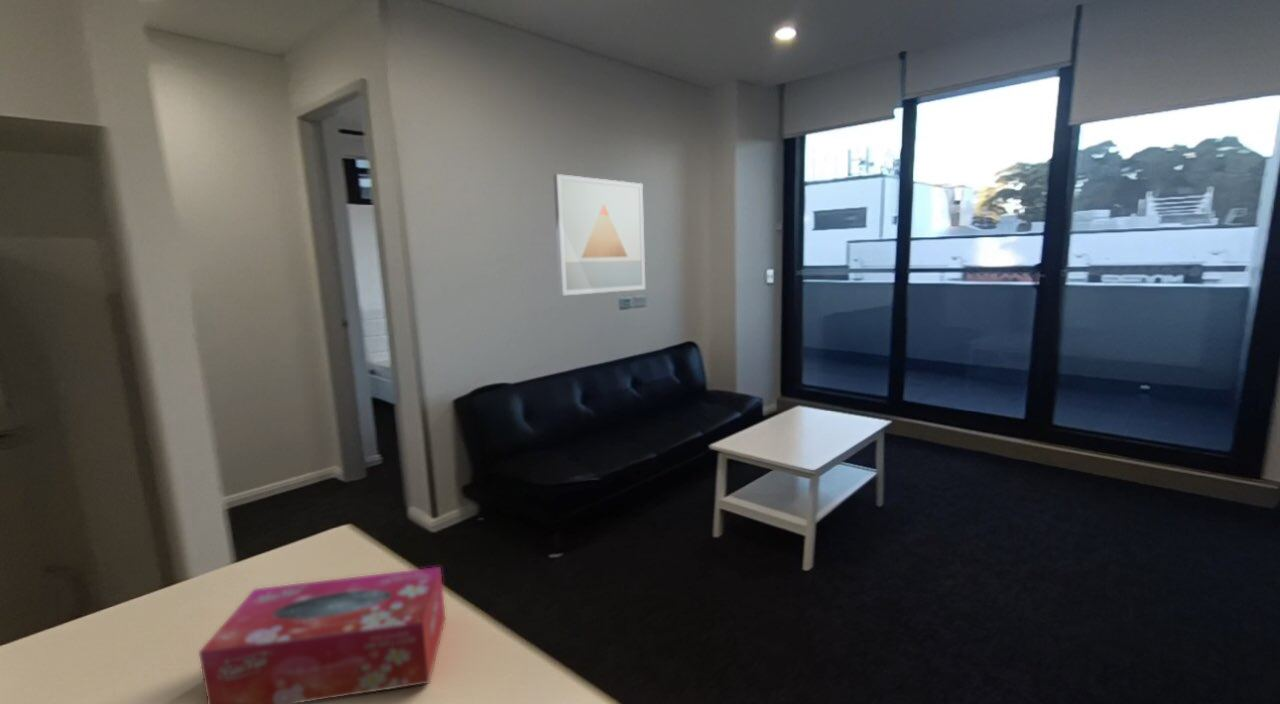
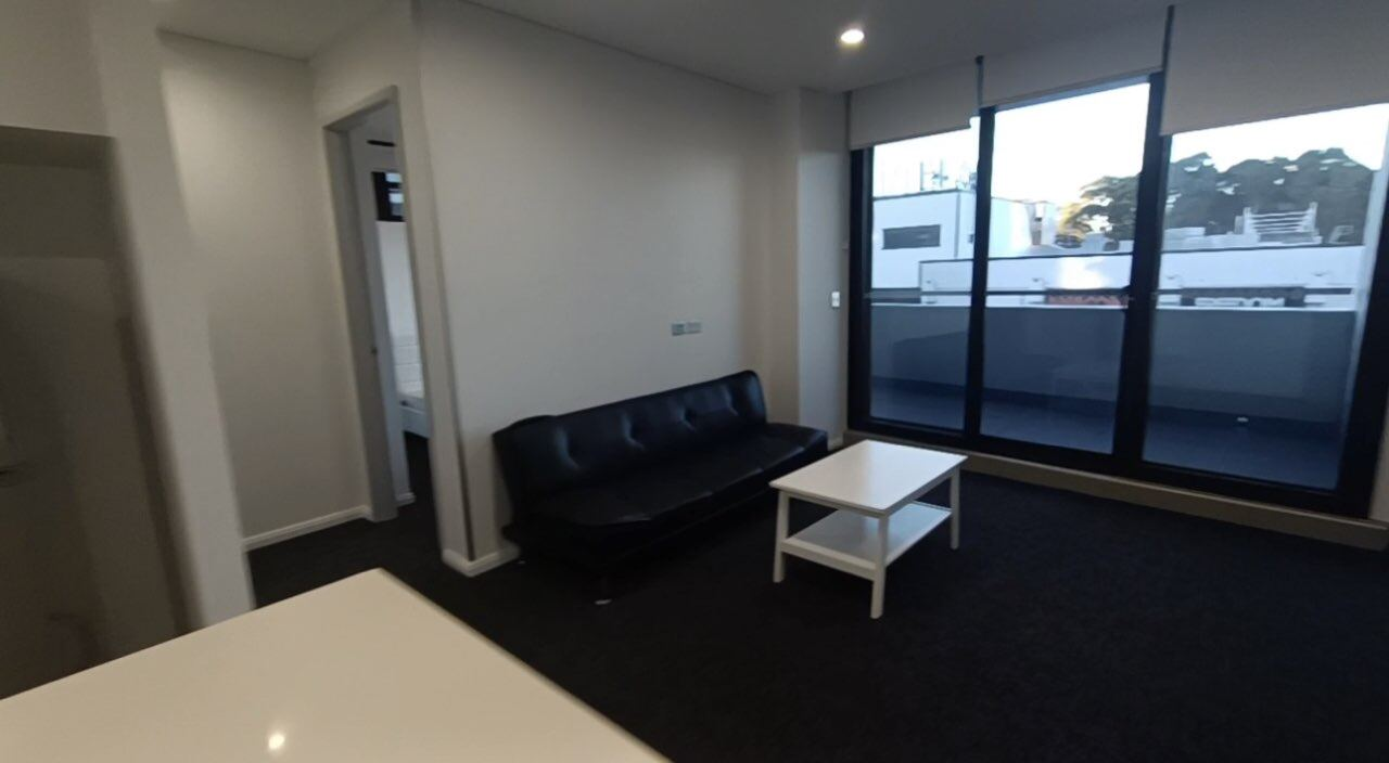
- tissue box [198,566,446,704]
- wall art [552,173,646,296]
